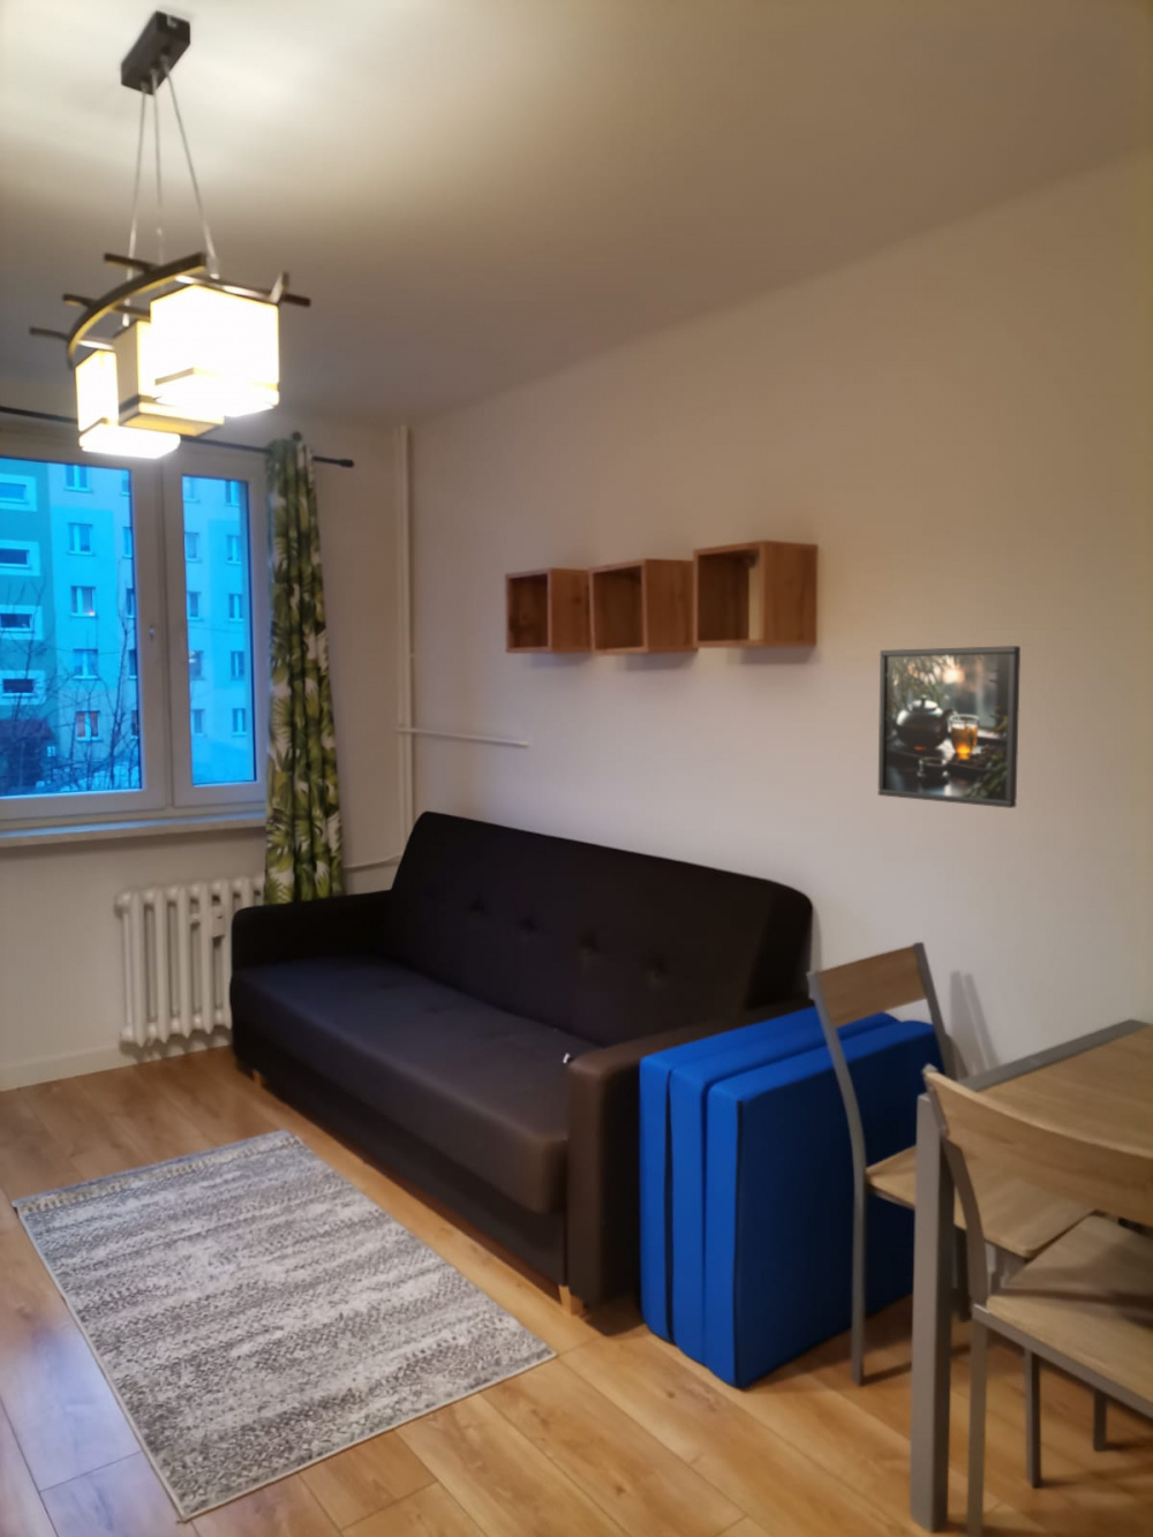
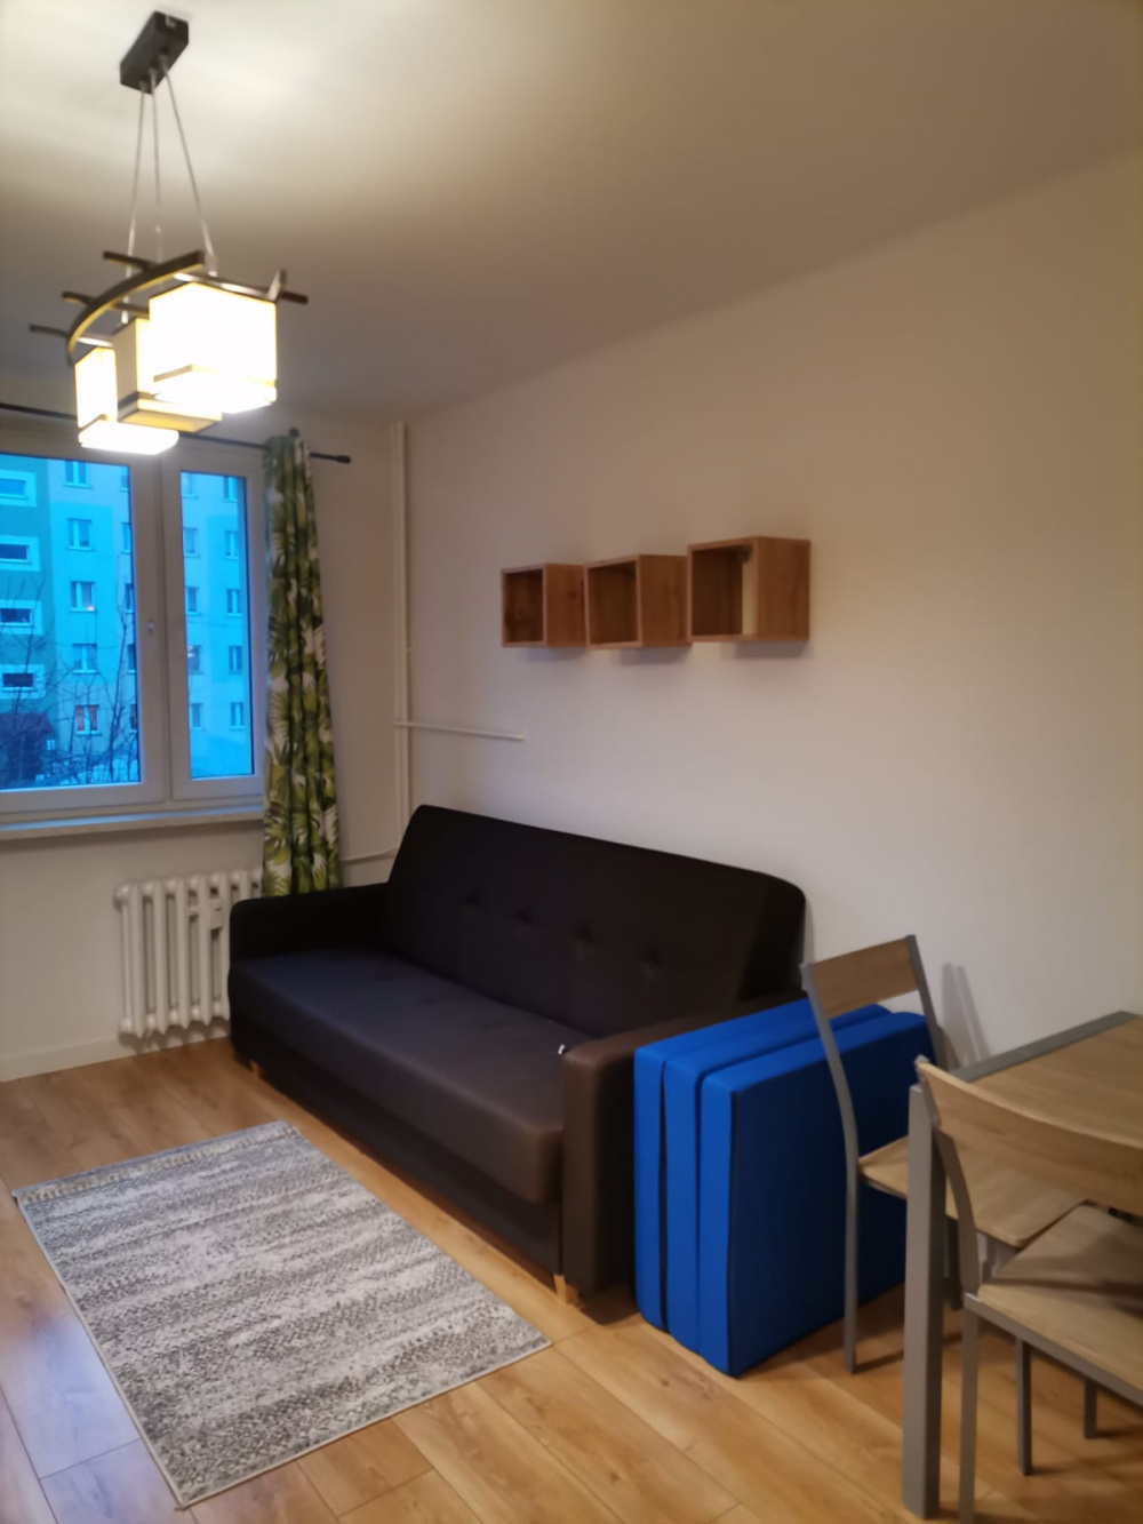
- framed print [877,644,1021,809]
